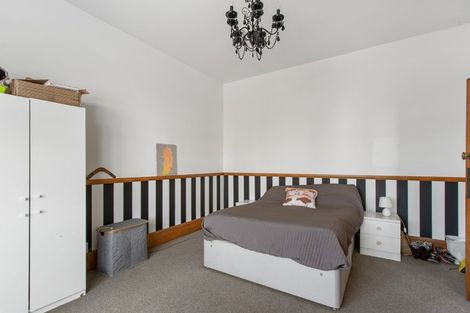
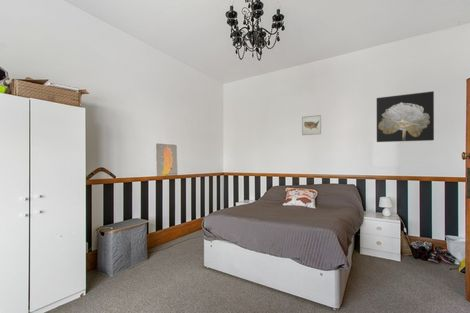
+ wall art [301,114,322,136]
+ wall art [376,90,435,143]
